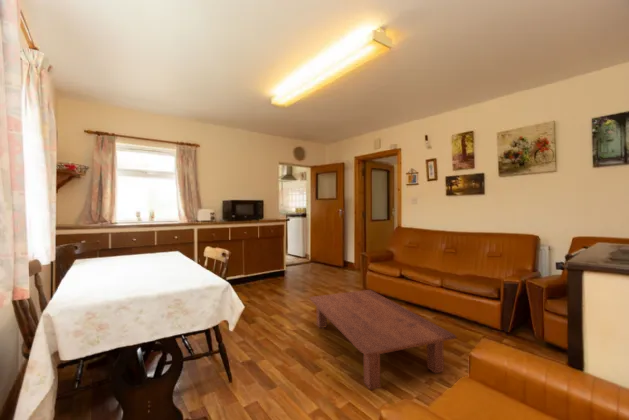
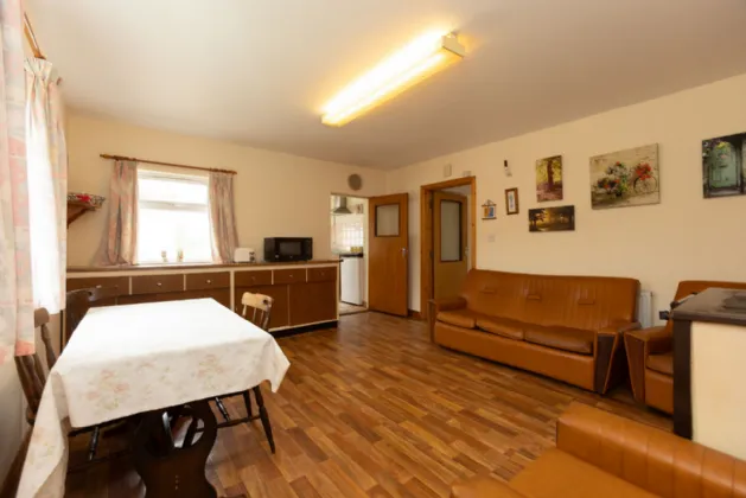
- coffee table [308,289,457,391]
